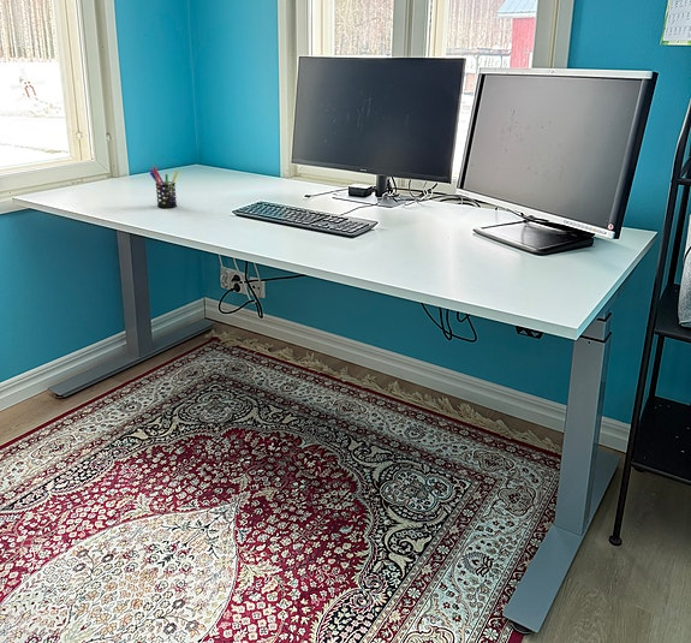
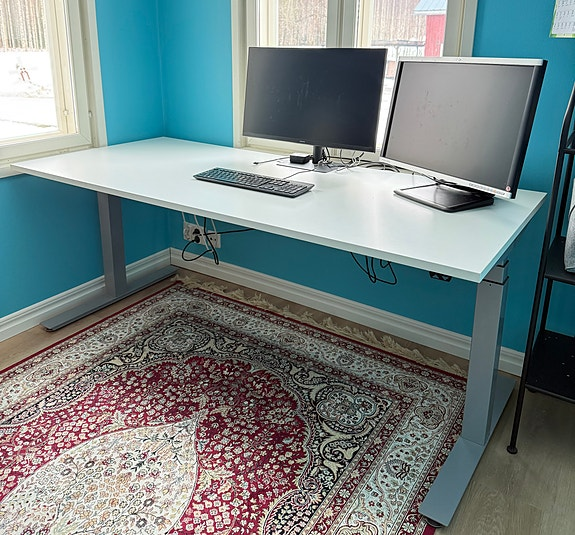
- pen holder [149,166,180,209]
